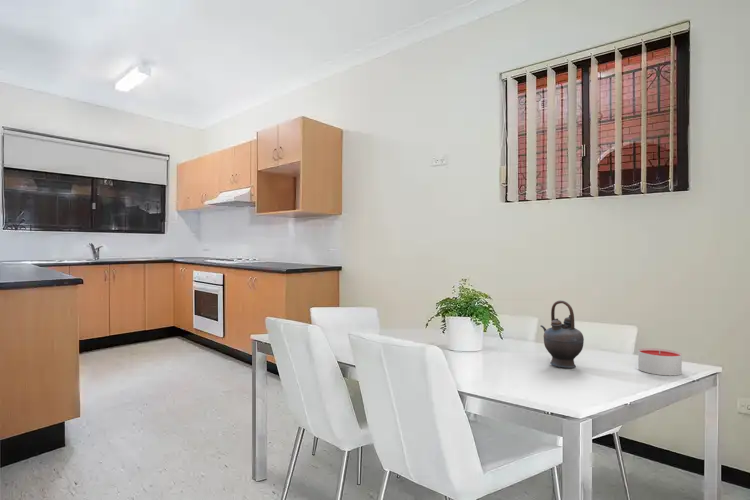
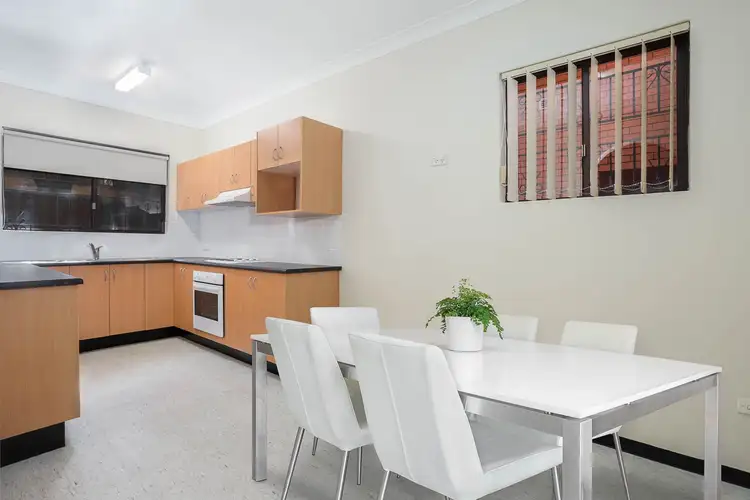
- candle [637,347,683,377]
- teapot [540,300,585,369]
